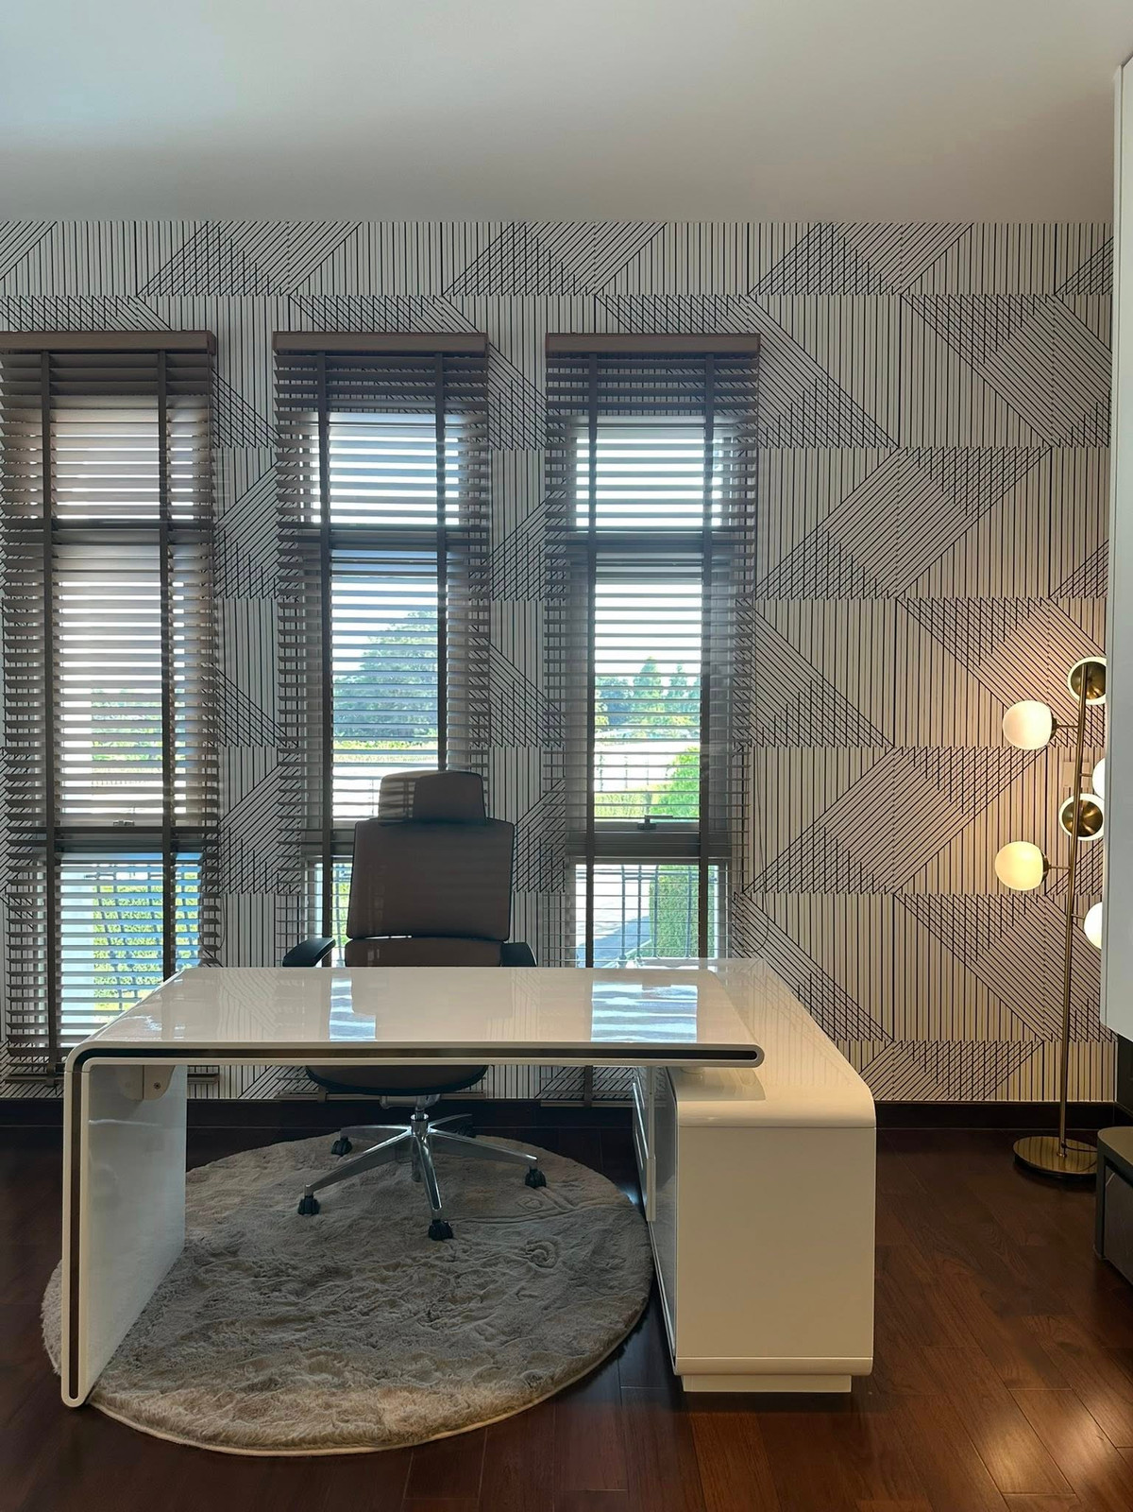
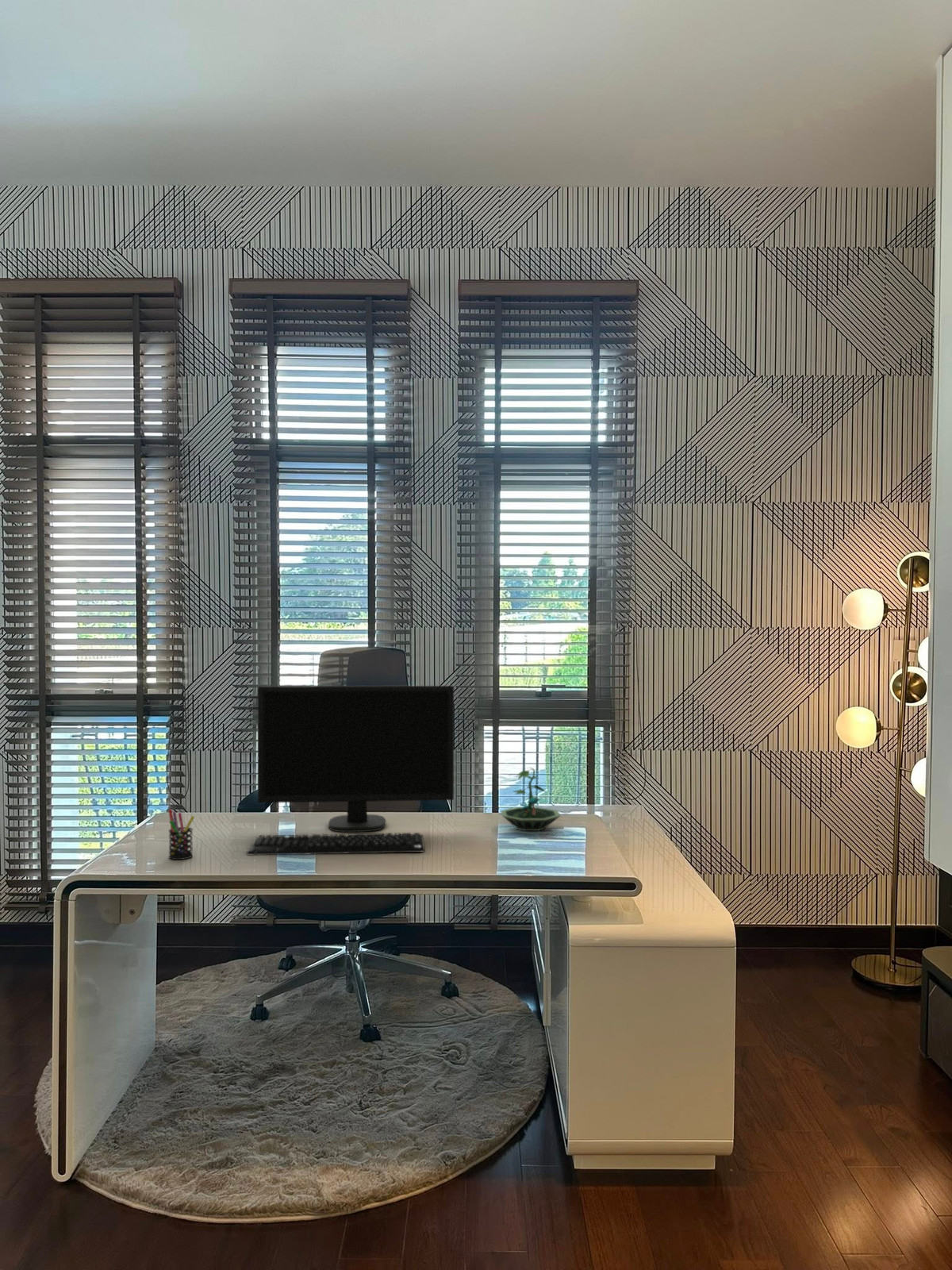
+ terrarium [500,767,562,832]
+ monitor [257,685,455,833]
+ pen holder [168,809,195,860]
+ keyboard [246,832,425,856]
